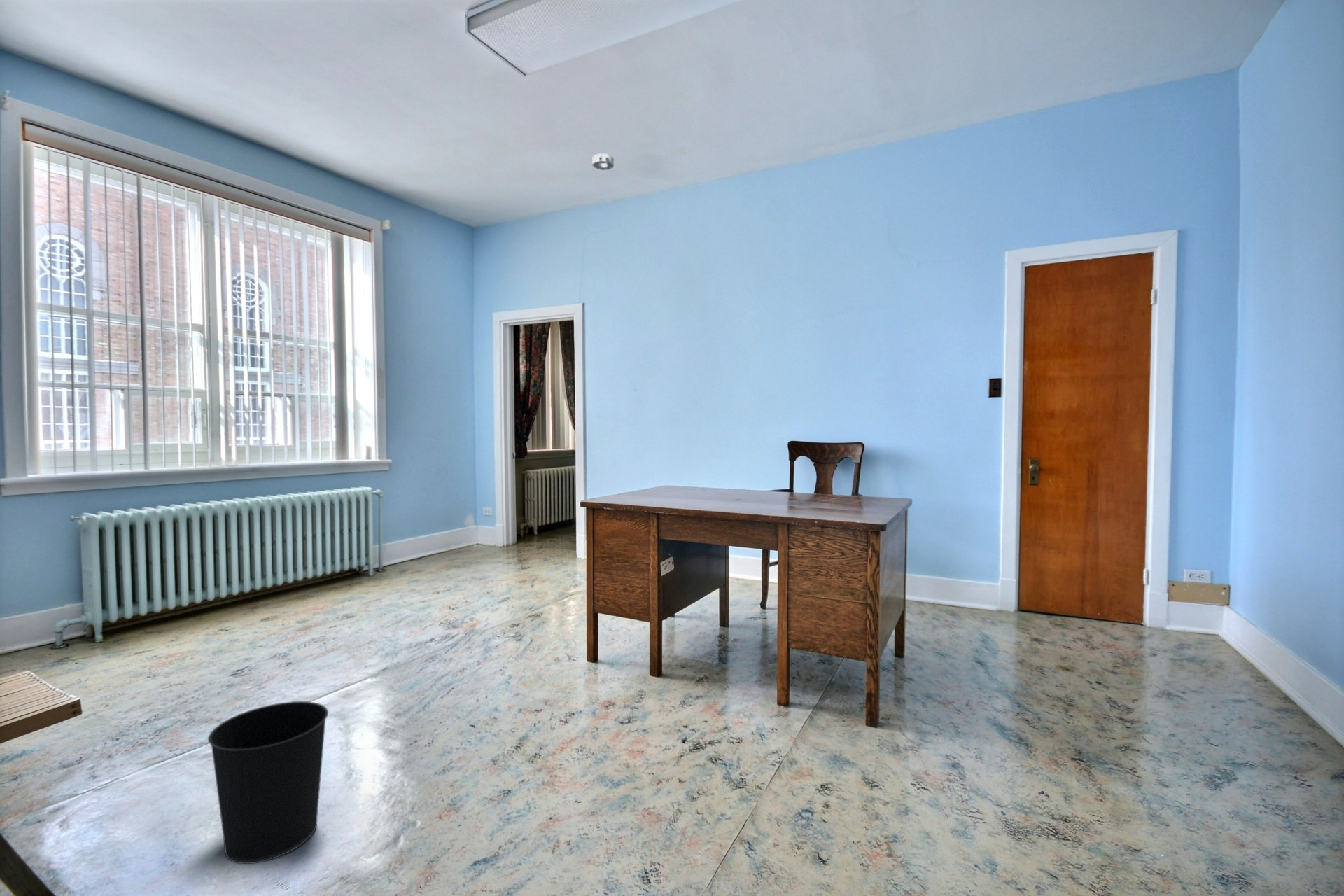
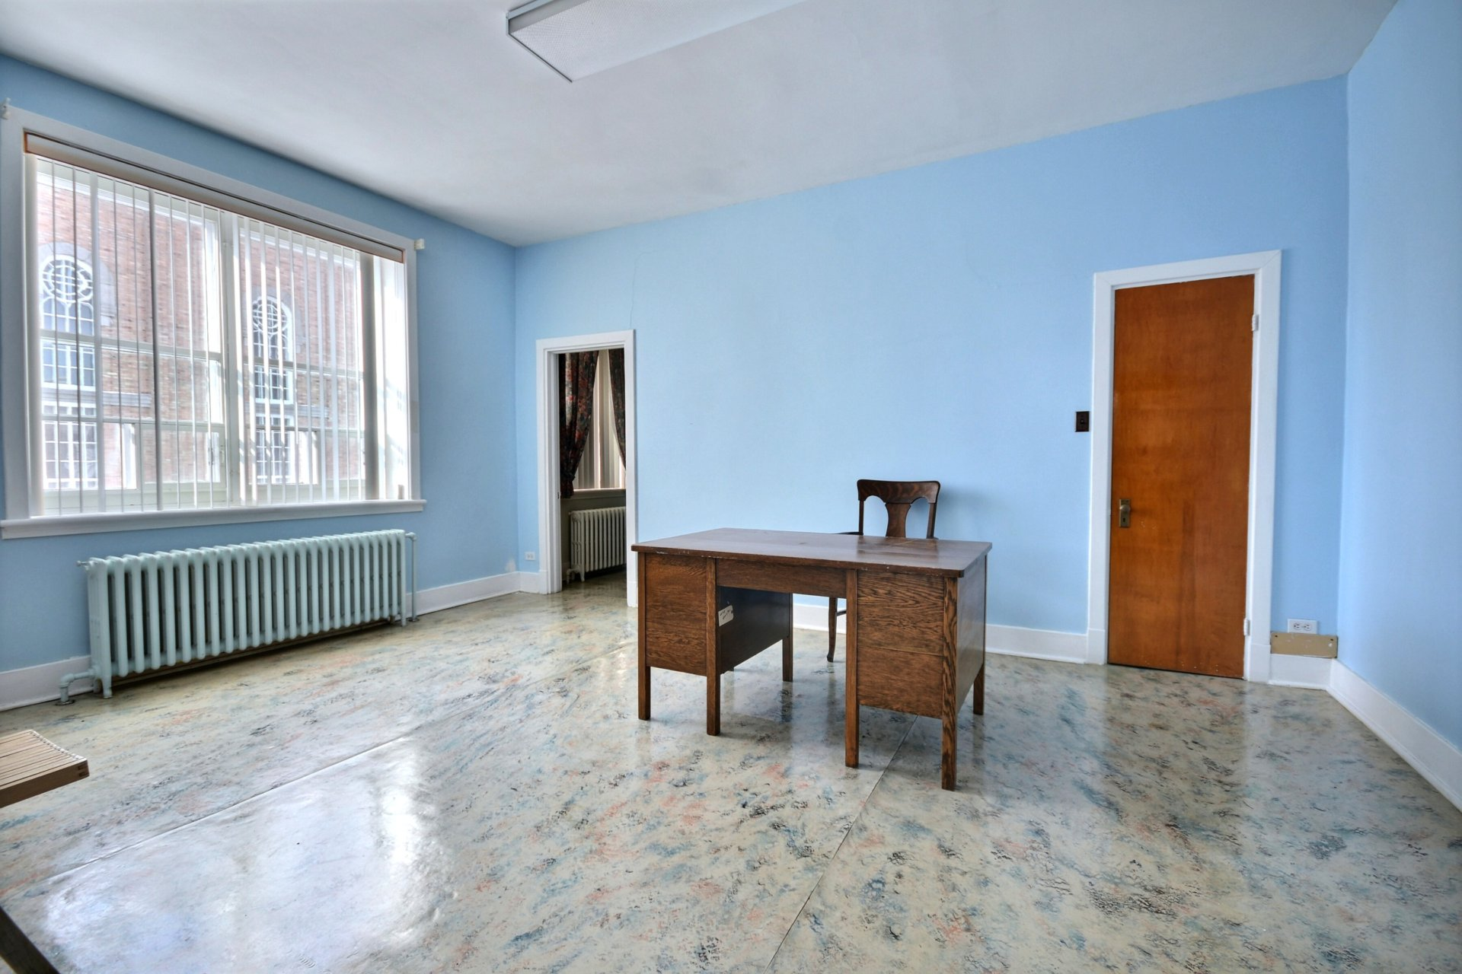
- wastebasket [207,701,329,865]
- smoke detector [591,153,615,171]
